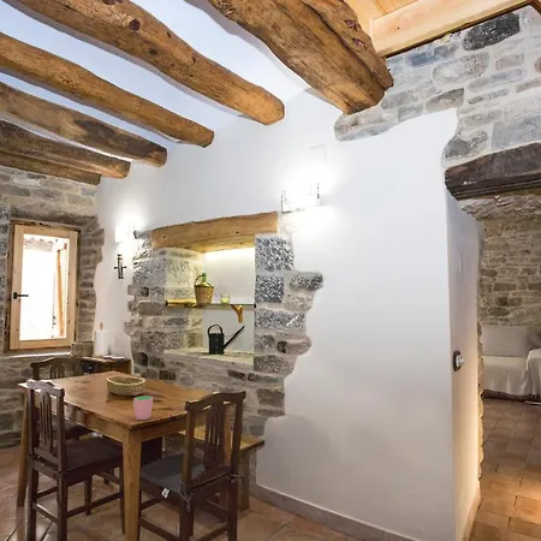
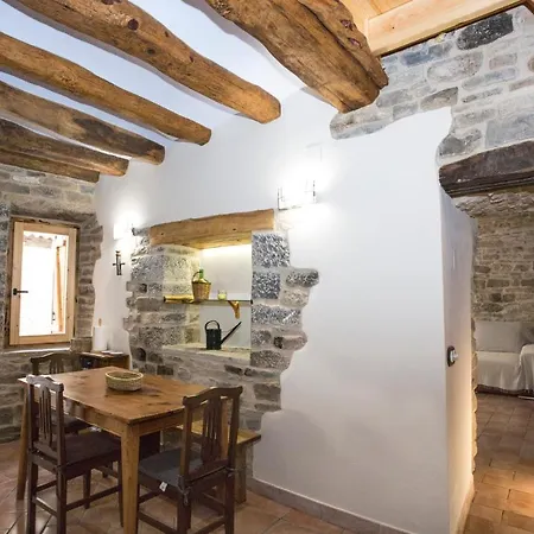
- cup [132,396,154,421]
